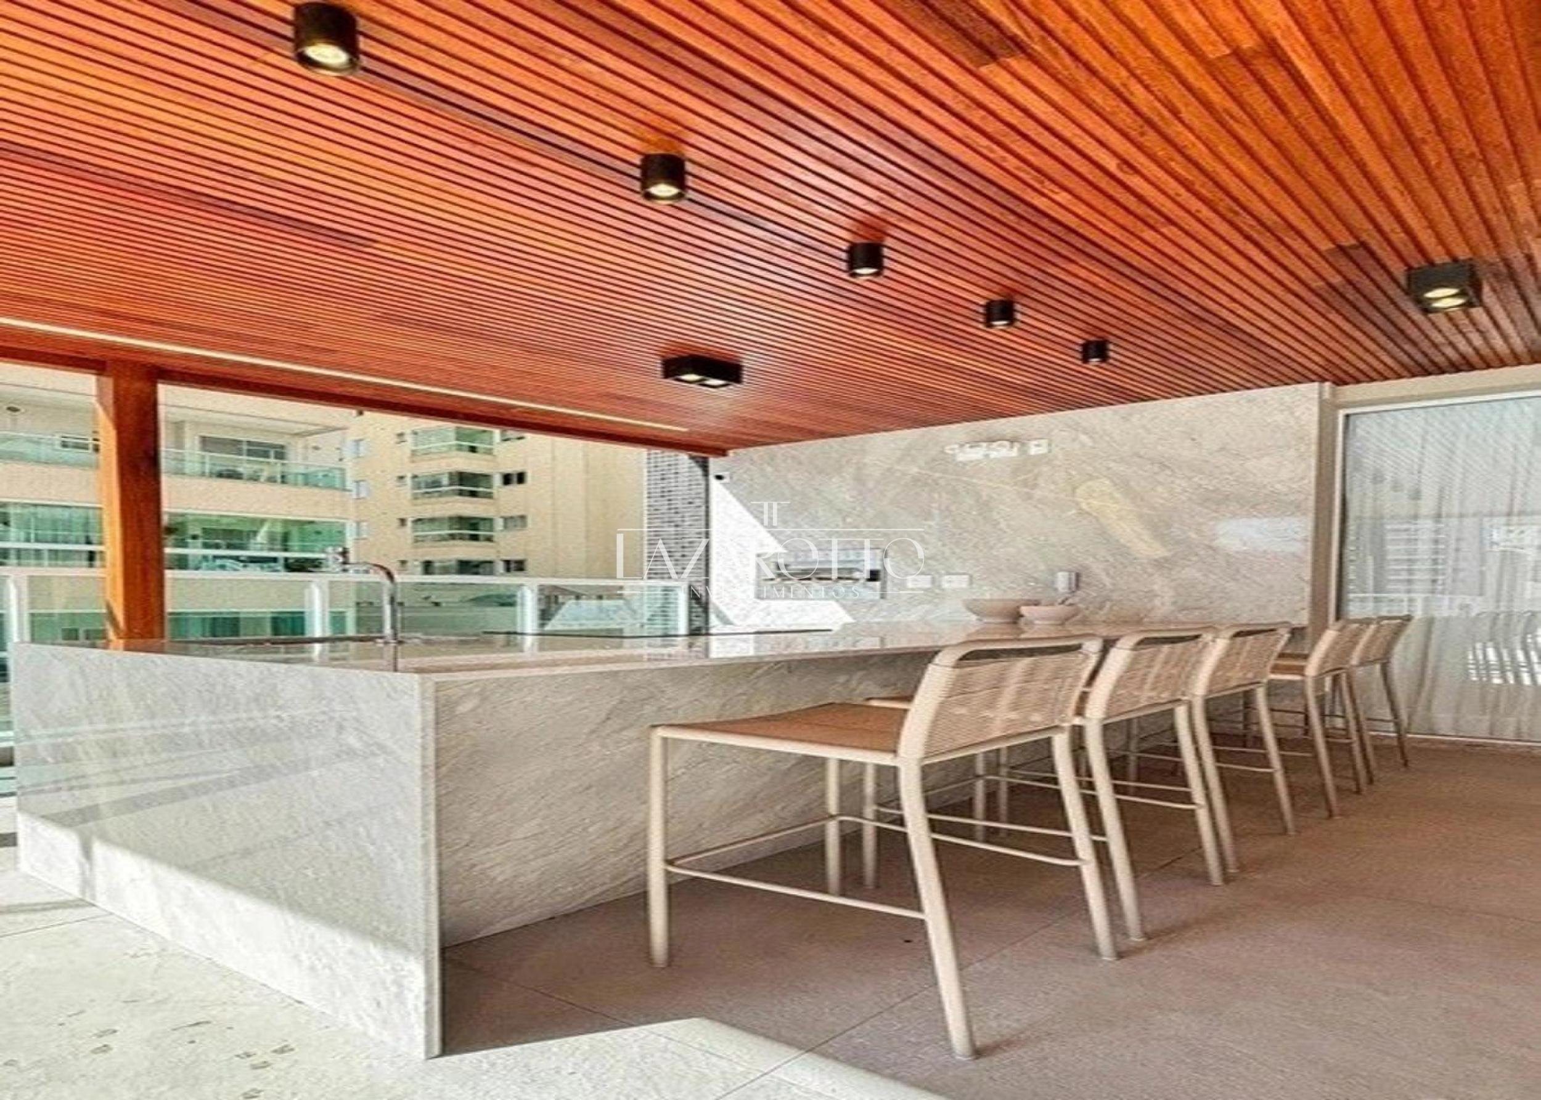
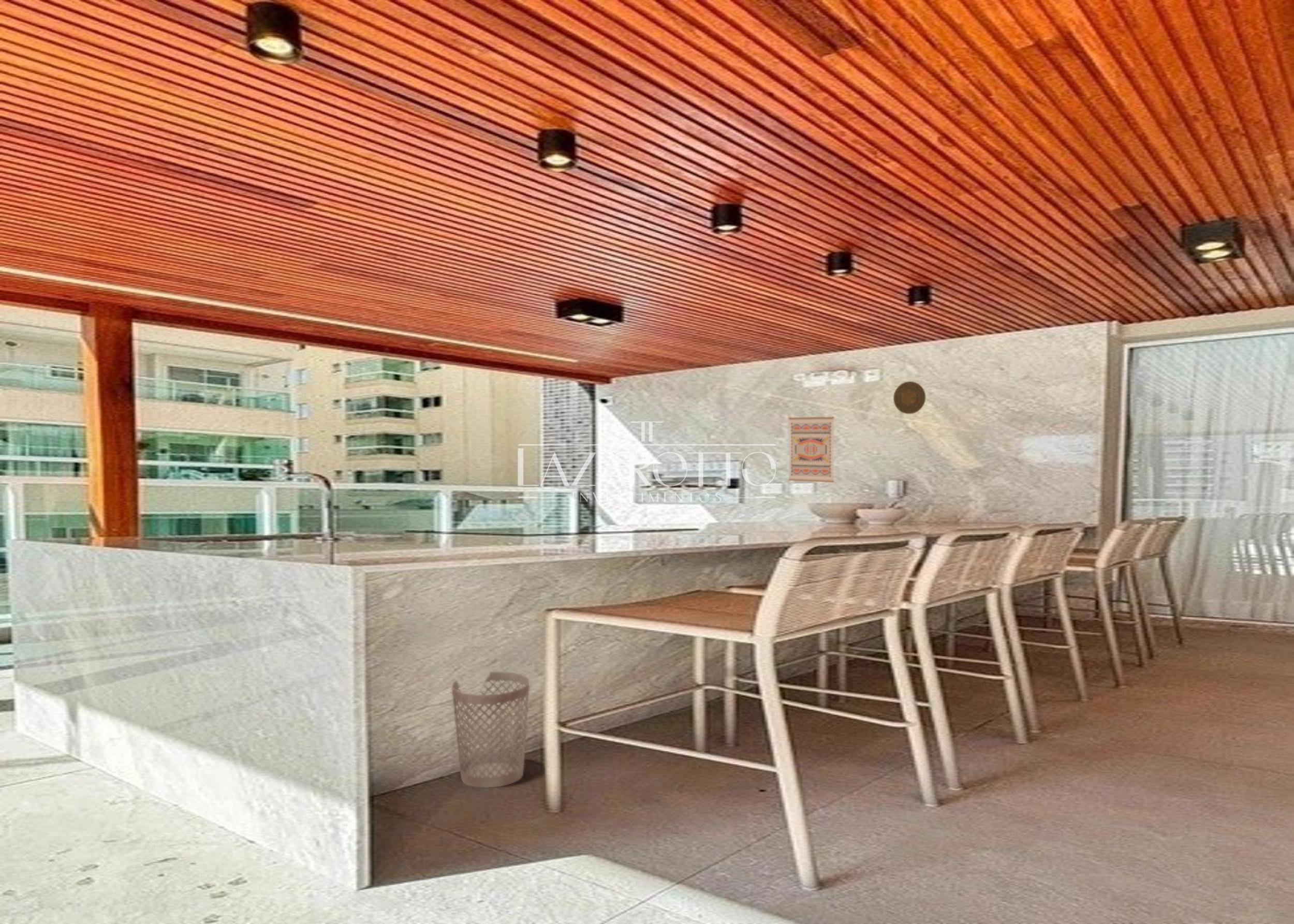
+ wall art [788,416,834,483]
+ decorative plate [893,381,926,414]
+ wastebasket [451,671,530,788]
